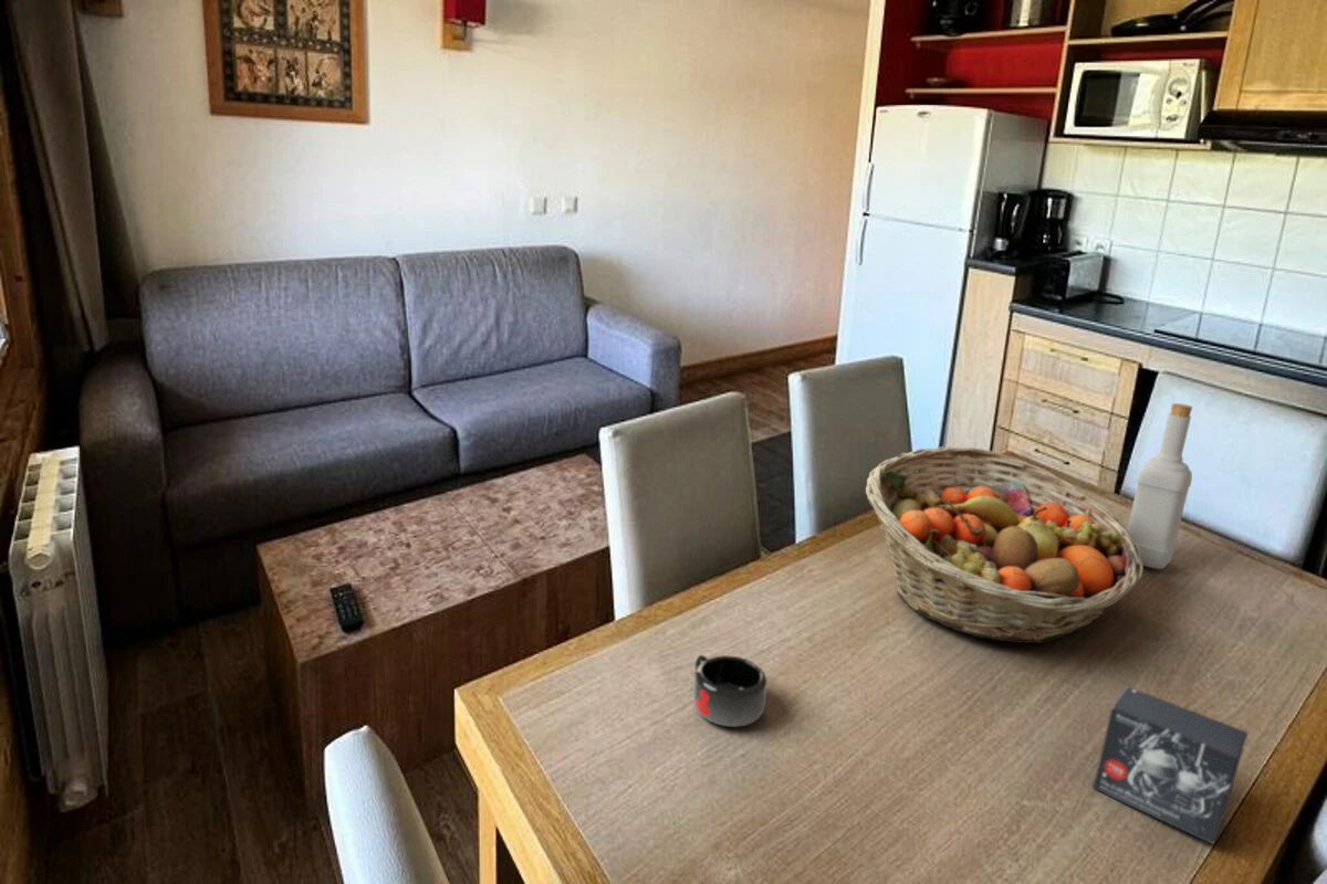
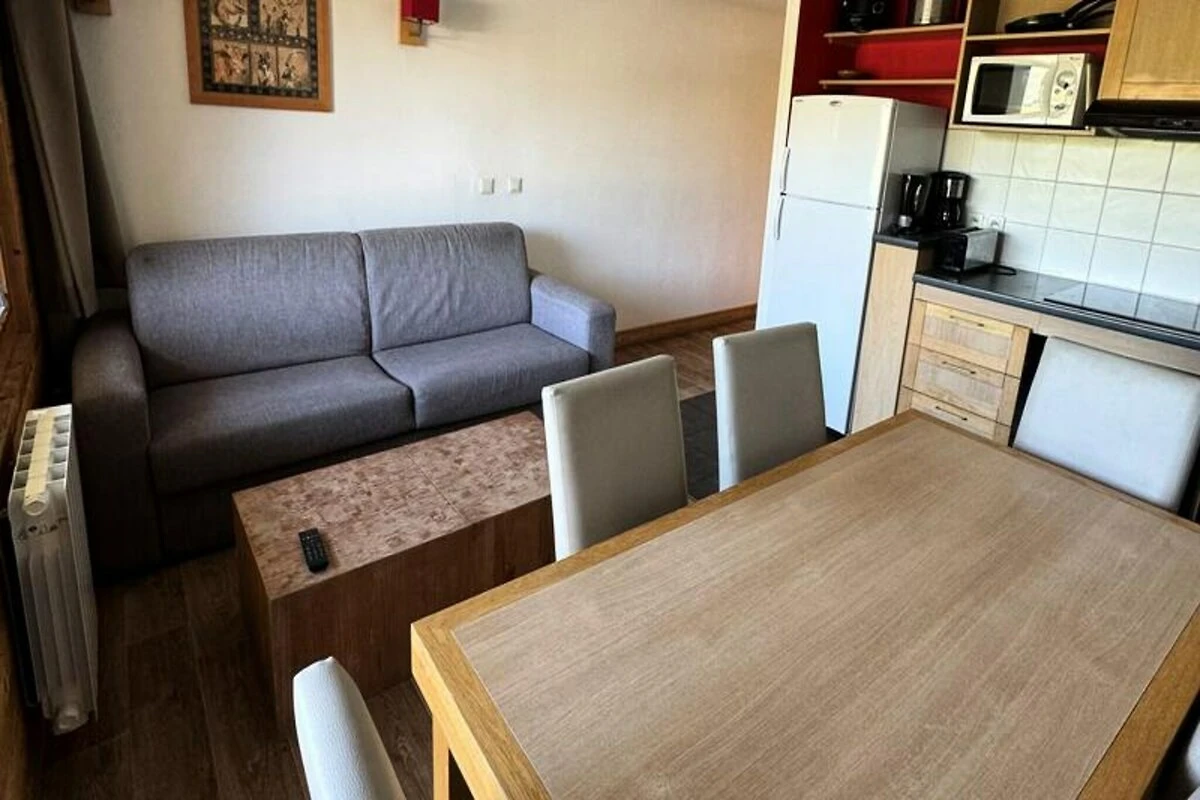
- fruit basket [865,445,1145,644]
- small box [1091,685,1250,845]
- bottle [1127,402,1193,570]
- mug [692,654,769,728]
